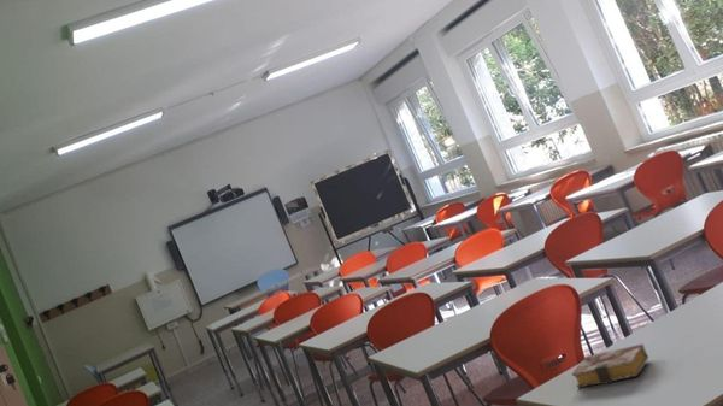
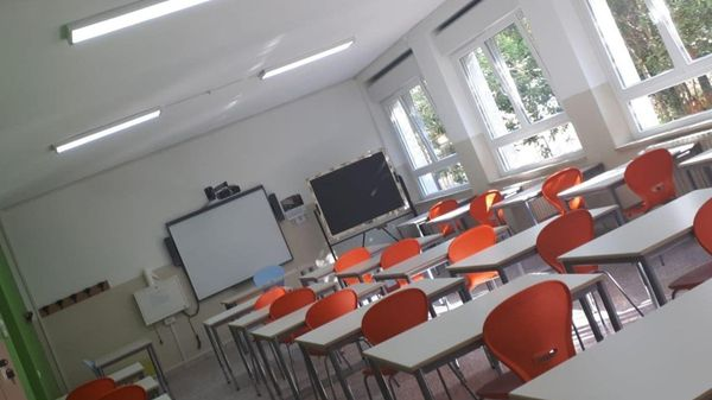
- book [570,342,649,389]
